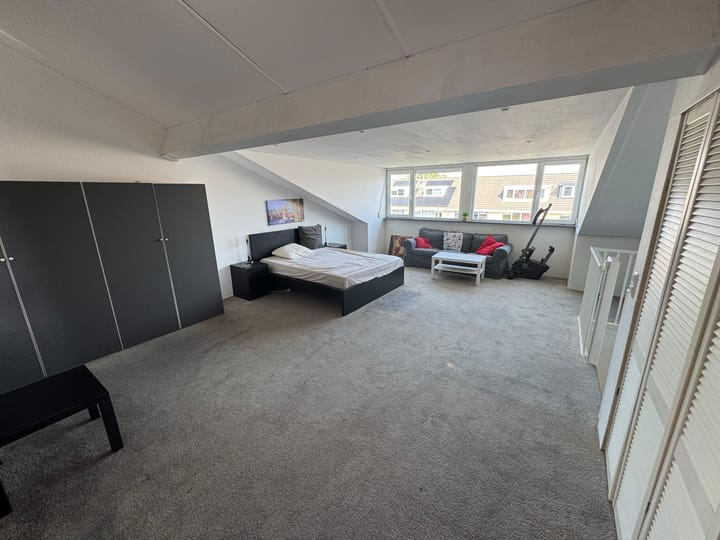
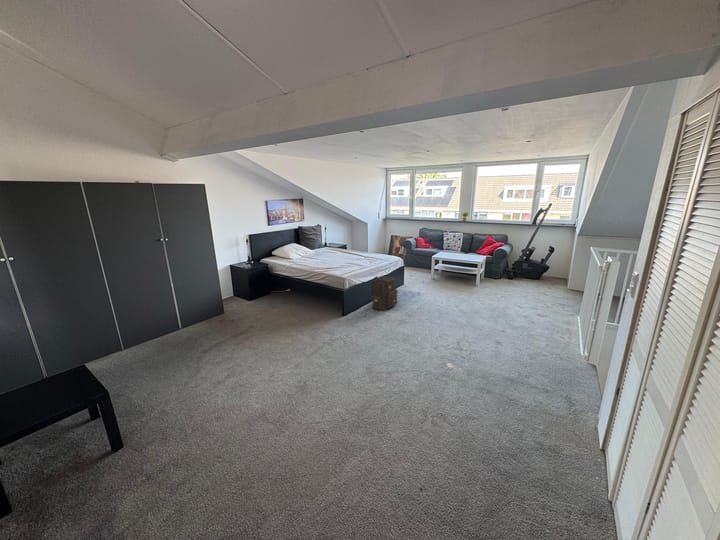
+ backpack [371,274,399,311]
